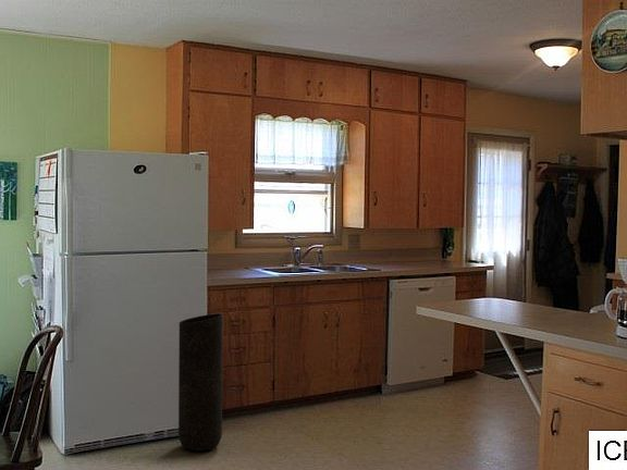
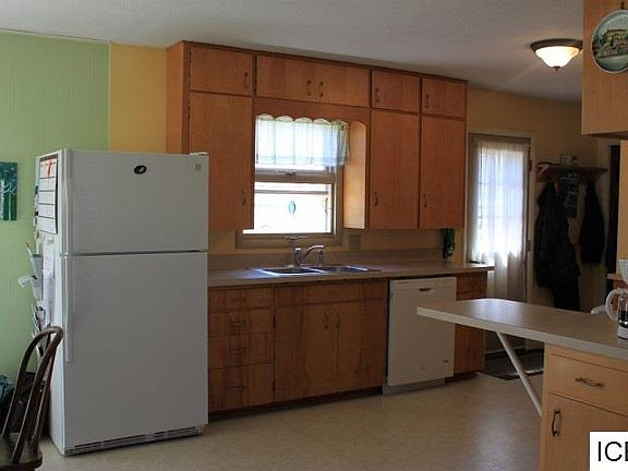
- trash can [177,312,224,452]
